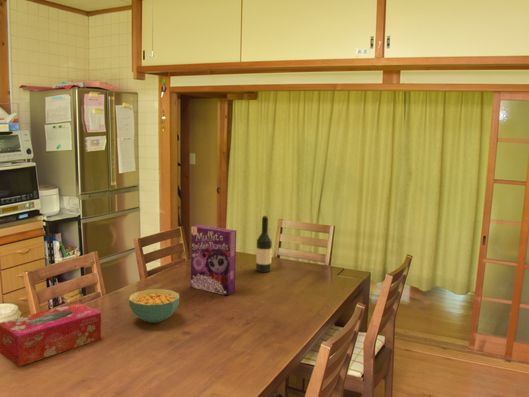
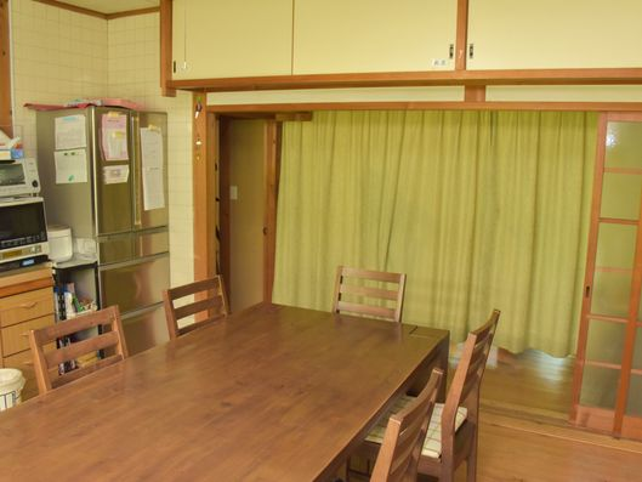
- cereal bowl [128,288,180,324]
- cereal box [190,224,237,296]
- tissue box [0,302,102,367]
- wine bottle [255,215,273,273]
